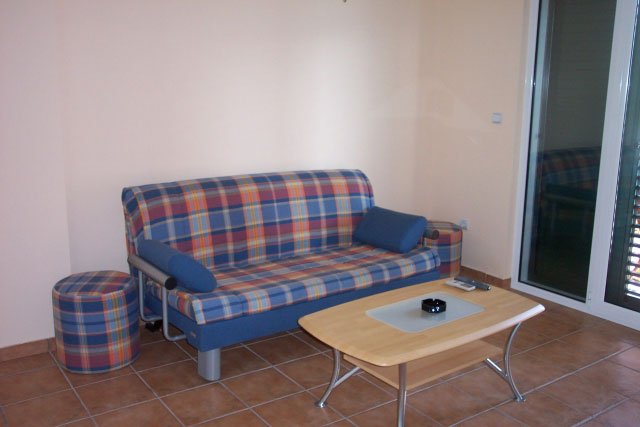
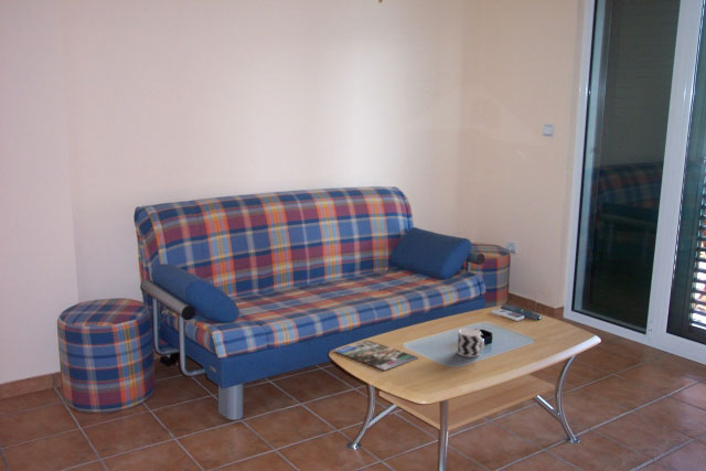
+ magazine [333,339,419,372]
+ cup [457,328,485,358]
